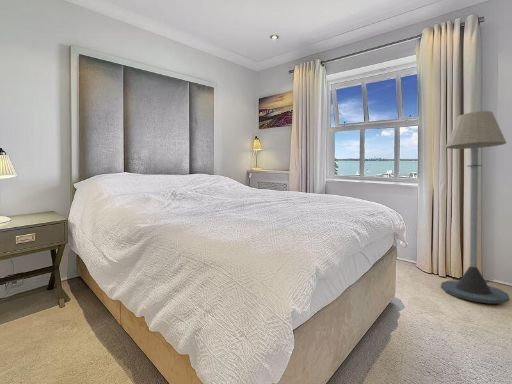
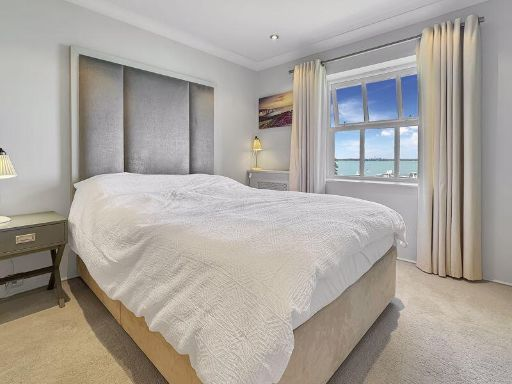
- floor lamp [440,110,510,304]
